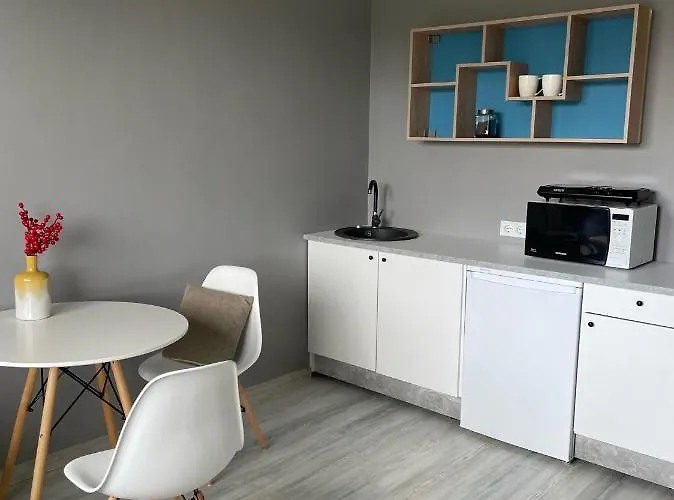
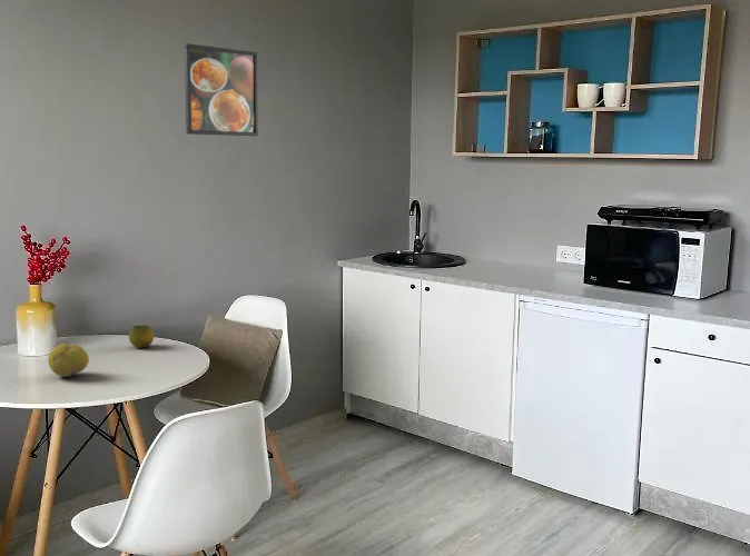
+ fruit [47,342,90,378]
+ fruit [128,324,155,349]
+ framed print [184,42,259,137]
